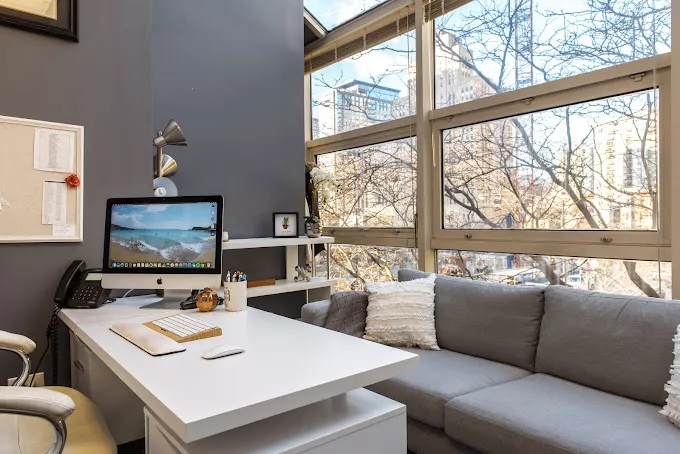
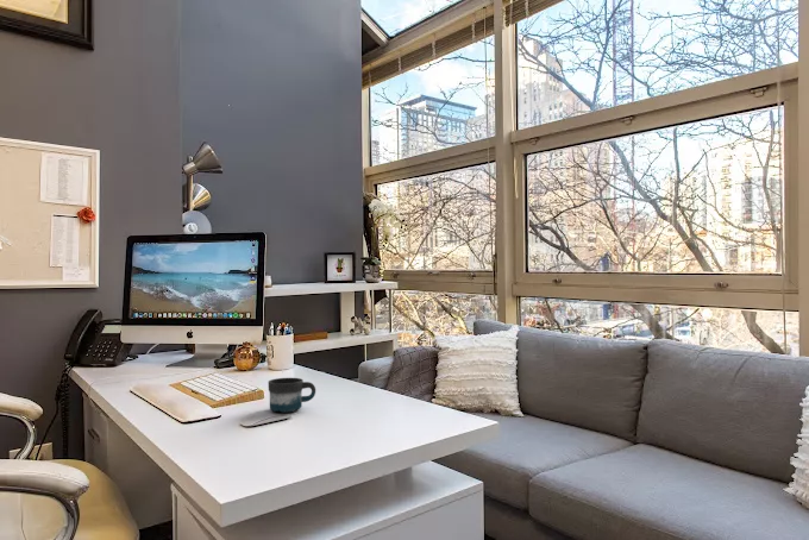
+ mug [268,377,316,414]
